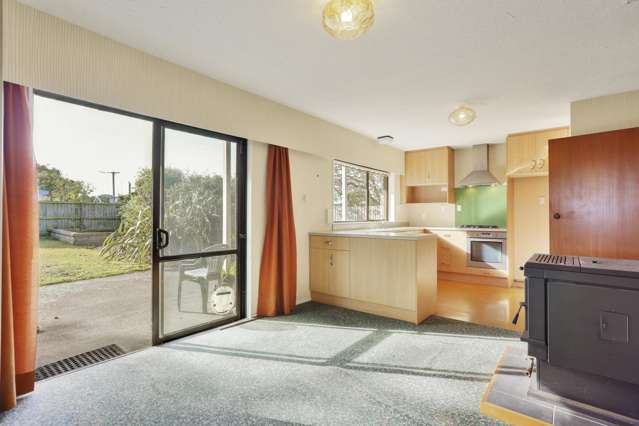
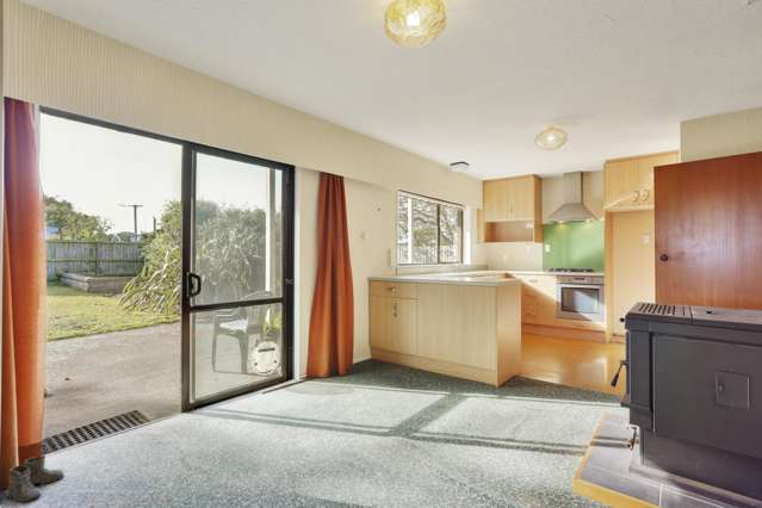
+ boots [2,454,66,507]
